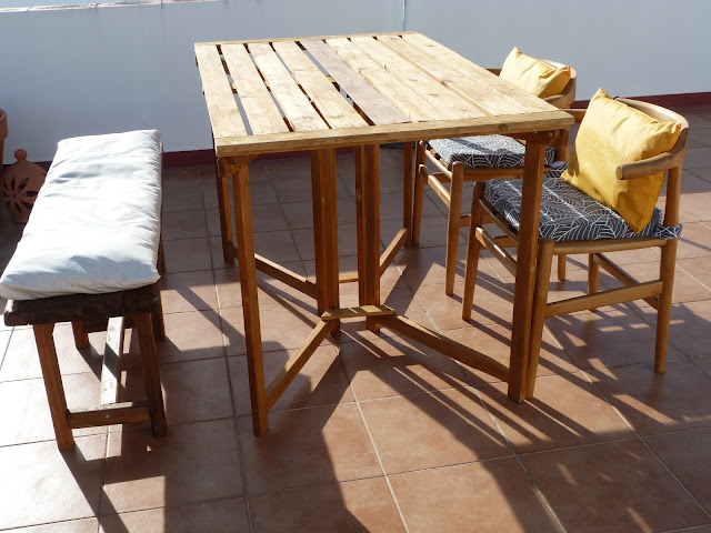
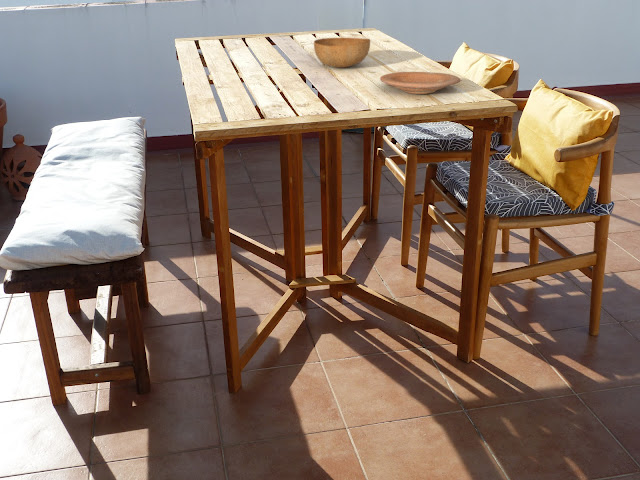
+ plate [379,71,462,95]
+ bowl [313,37,371,69]
